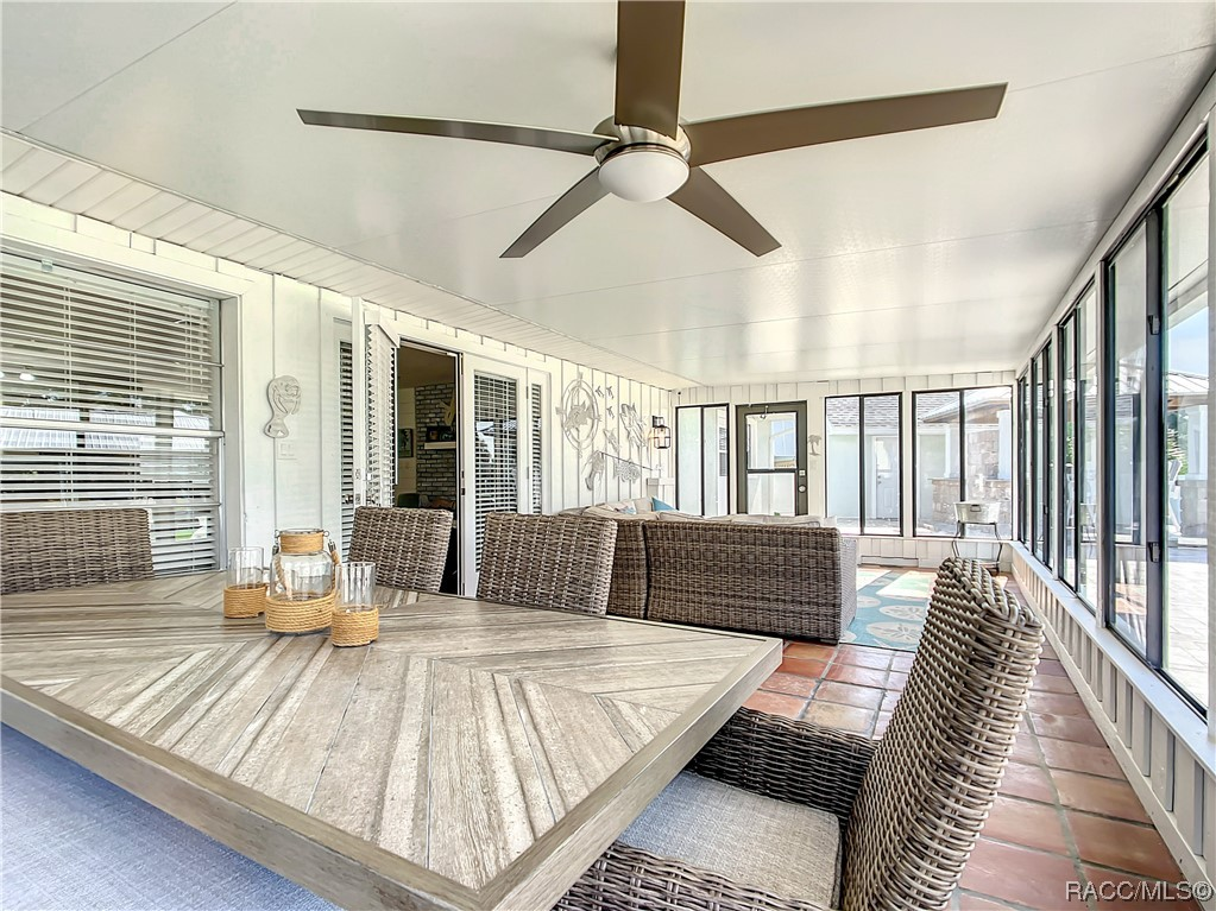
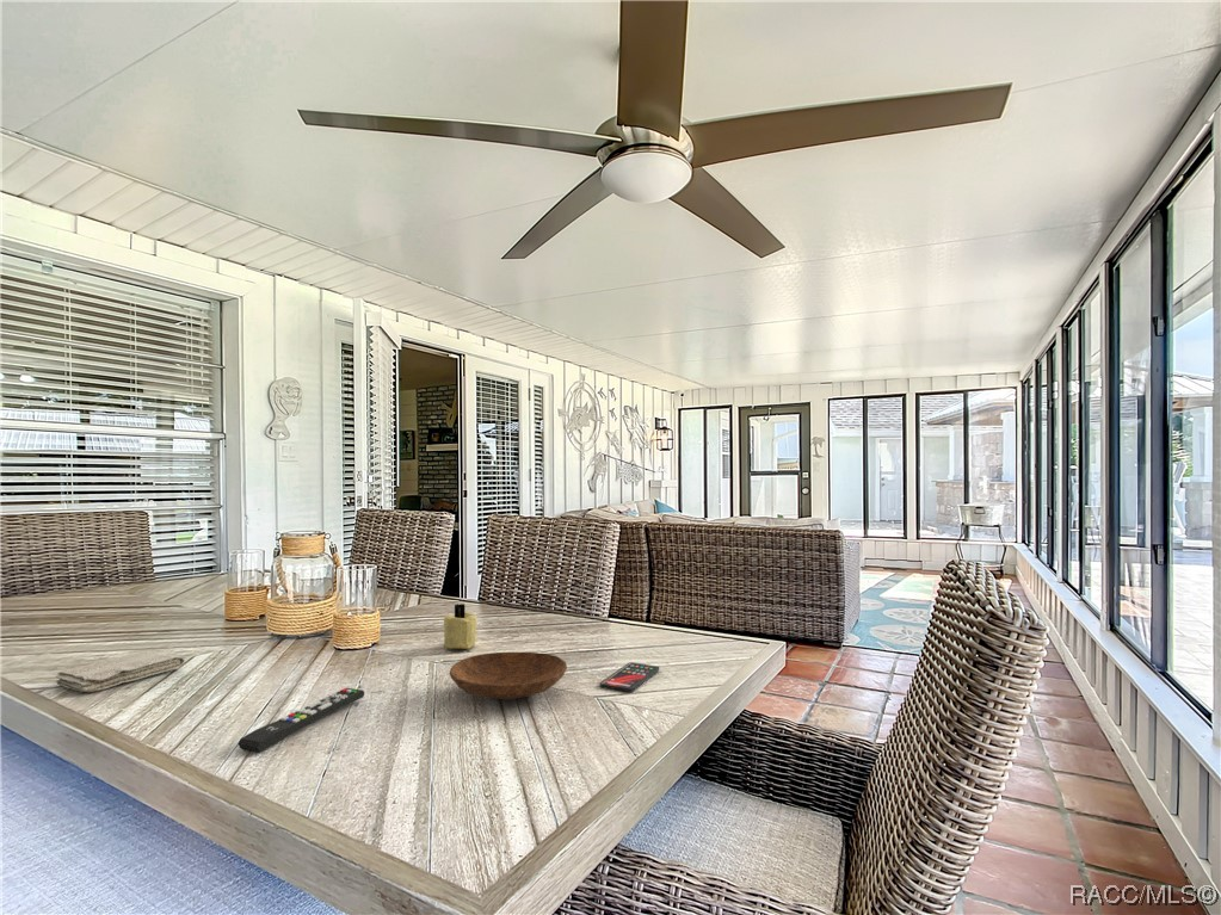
+ candle [443,602,477,650]
+ washcloth [55,650,186,693]
+ smartphone [599,661,660,693]
+ remote control [236,687,365,754]
+ bowl [448,651,568,700]
